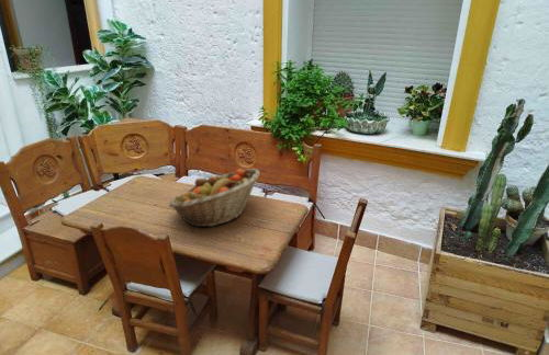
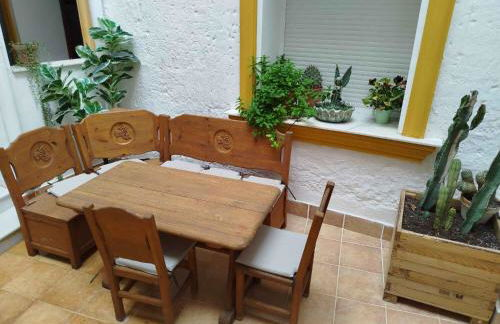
- fruit basket [168,168,261,228]
